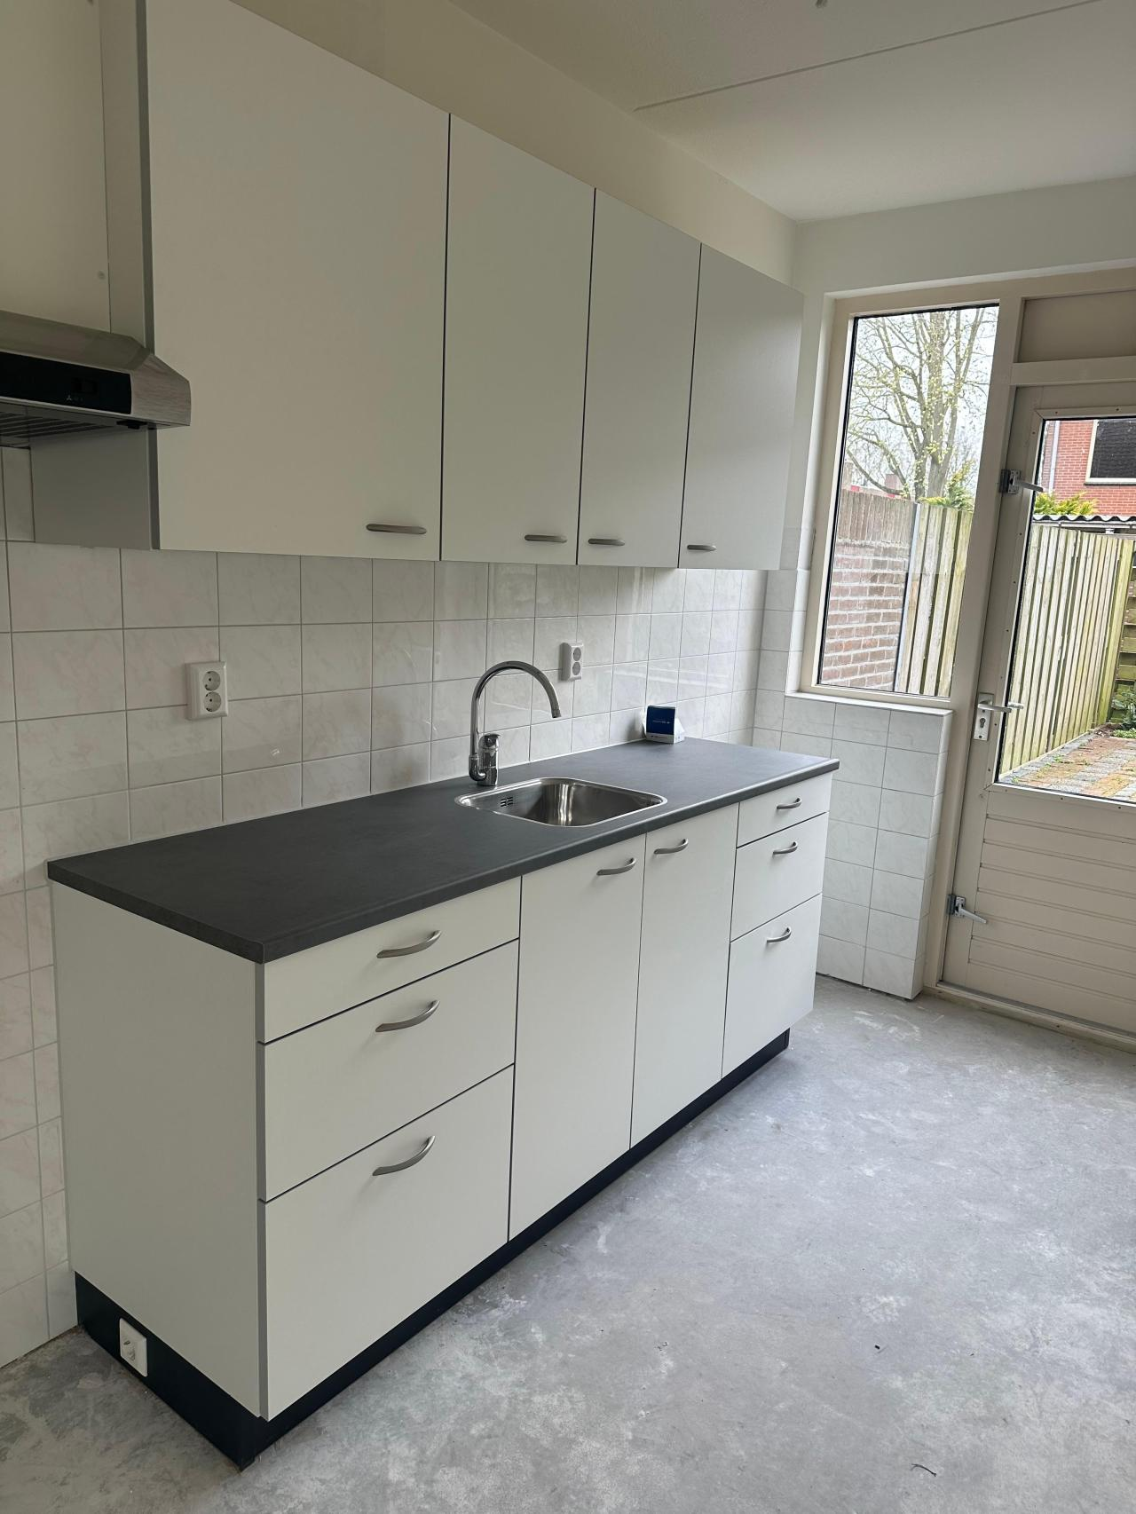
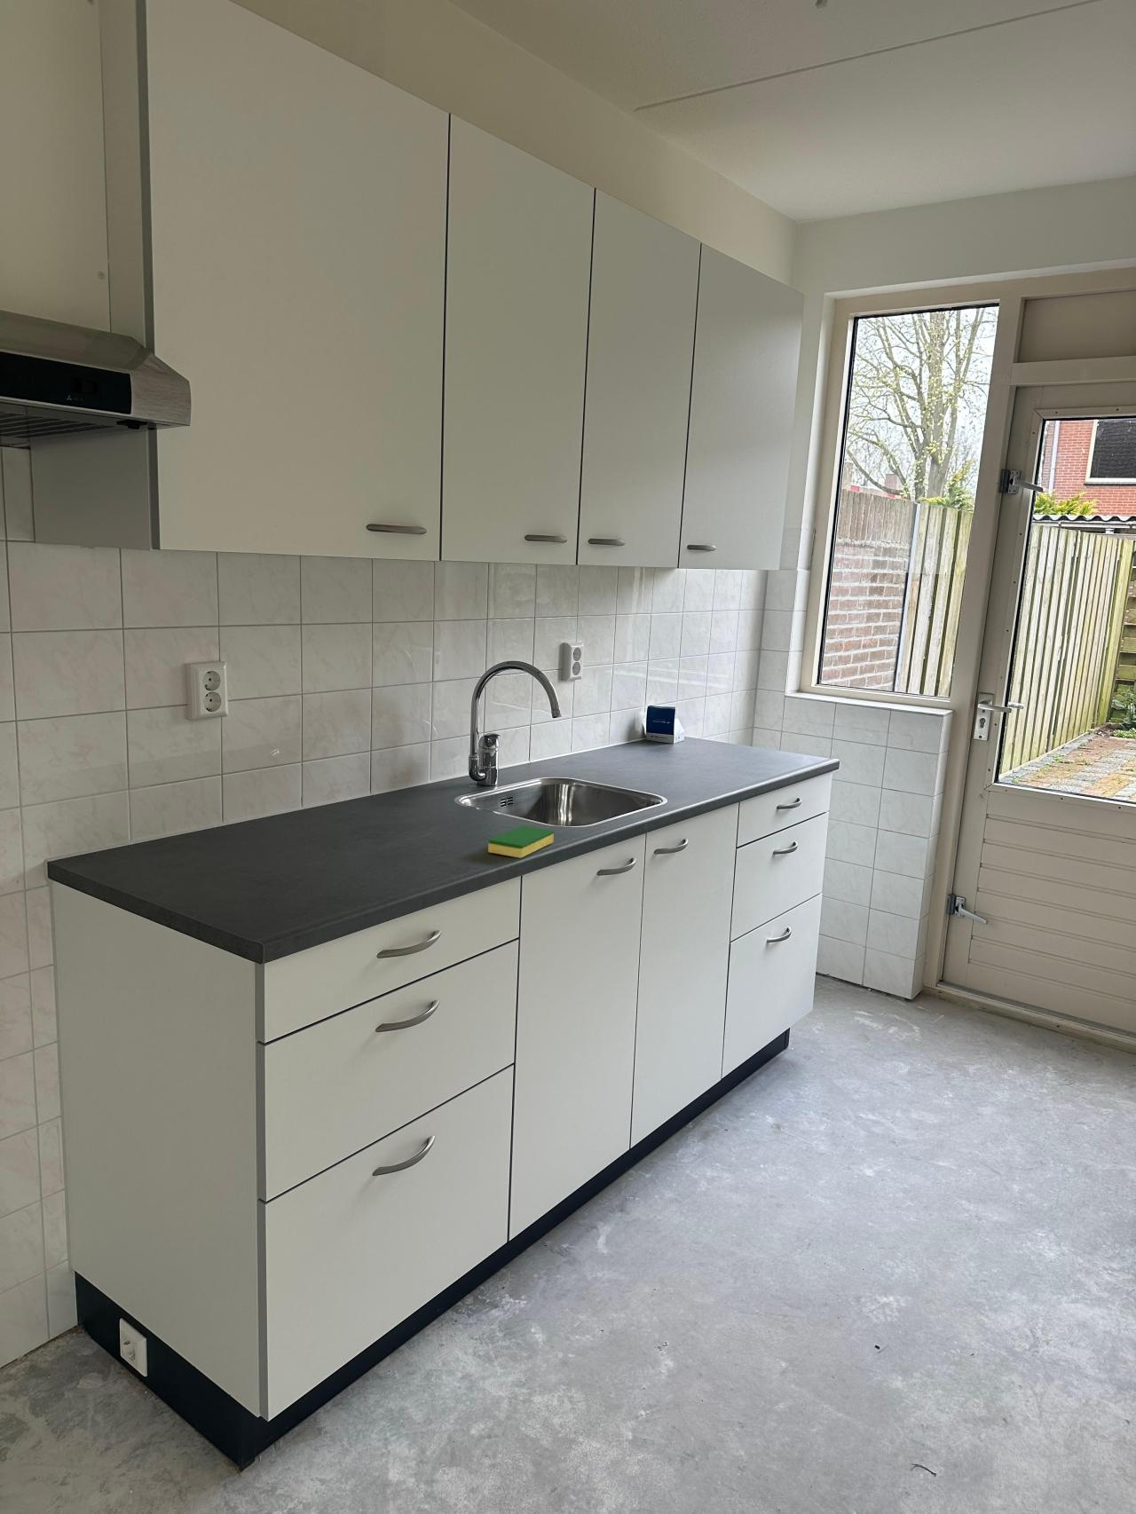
+ dish sponge [487,824,555,859]
